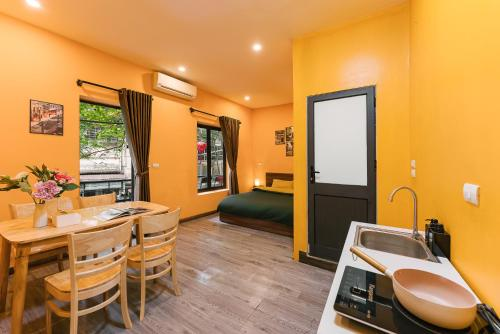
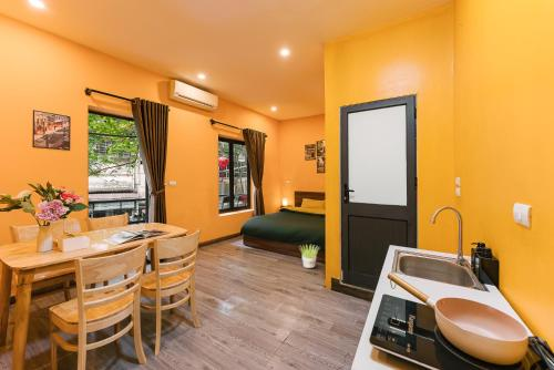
+ potted plant [299,243,321,269]
